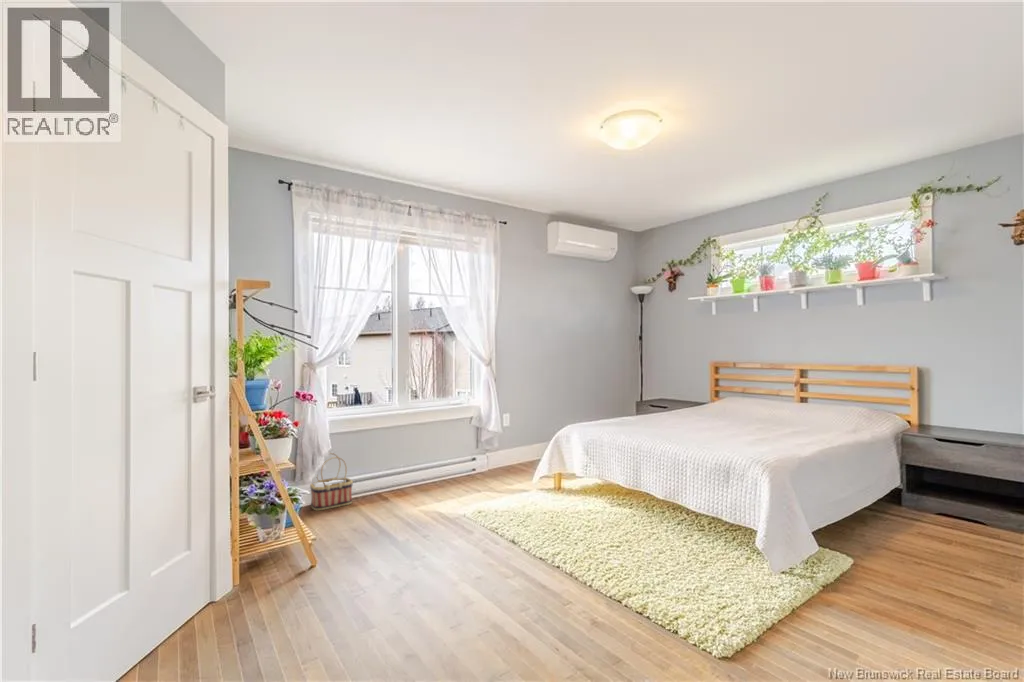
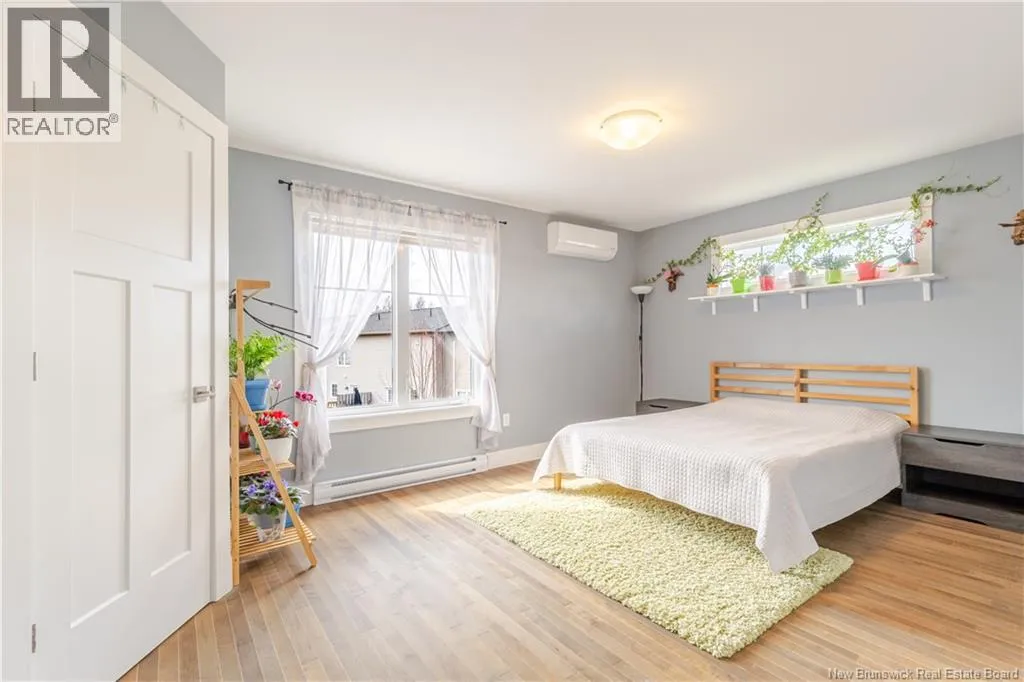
- basket [309,452,354,511]
